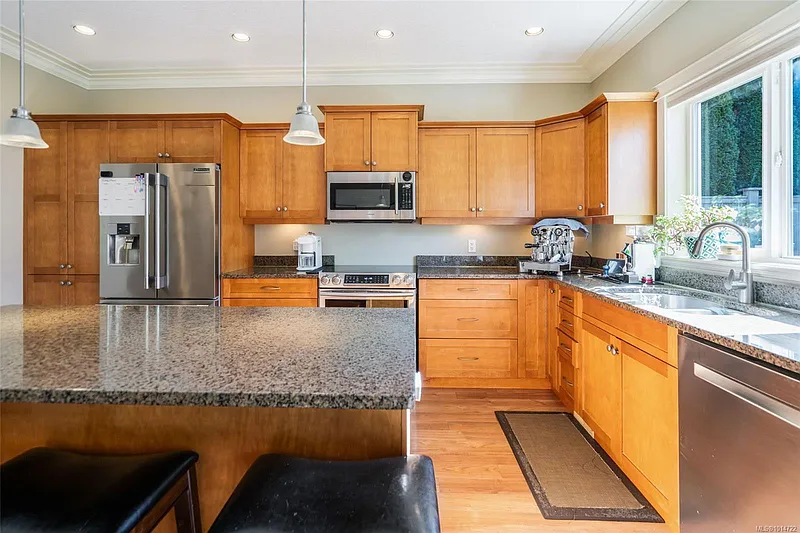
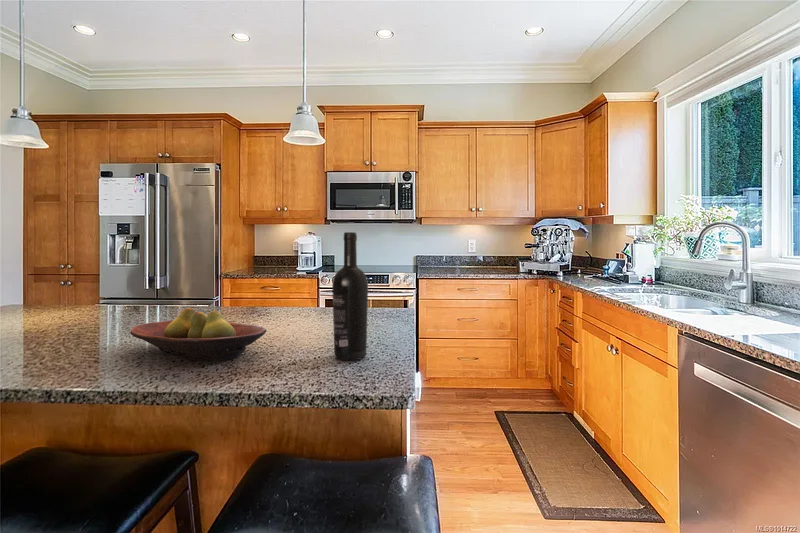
+ wine bottle [331,231,369,361]
+ fruit bowl [129,307,267,361]
